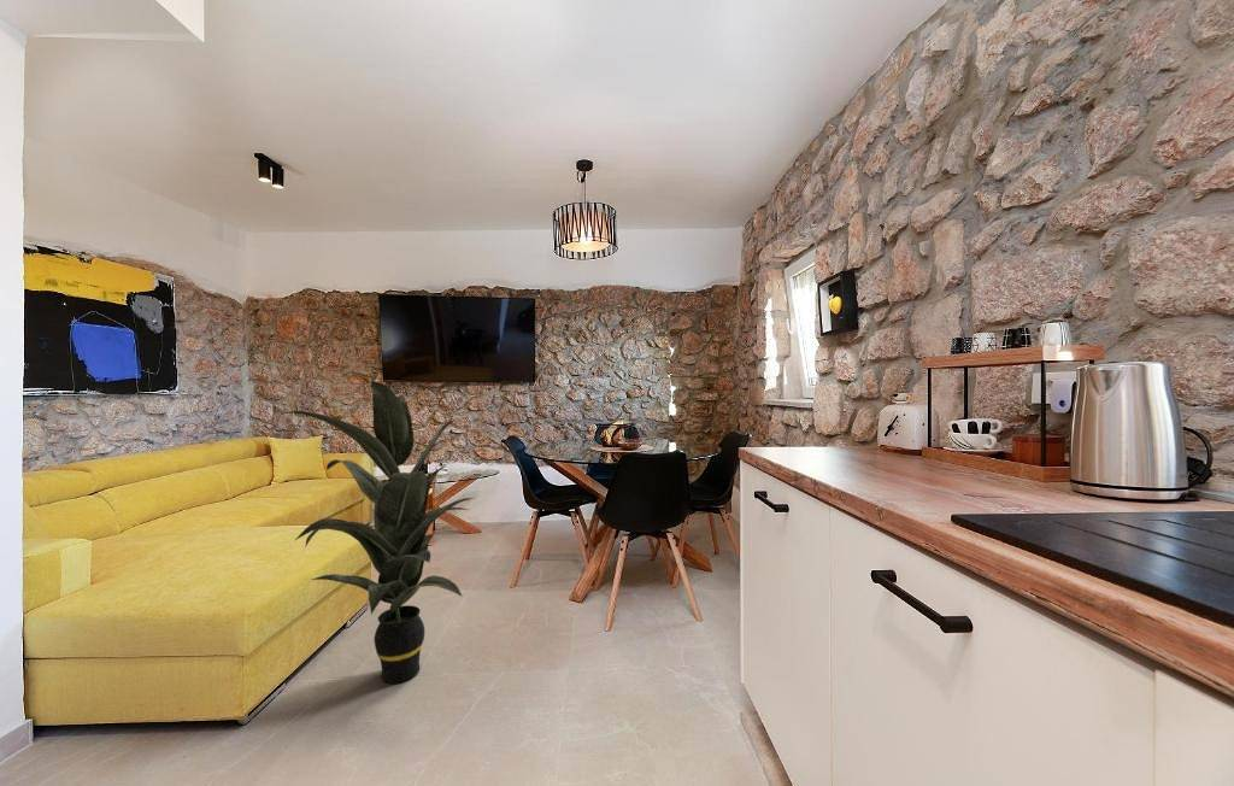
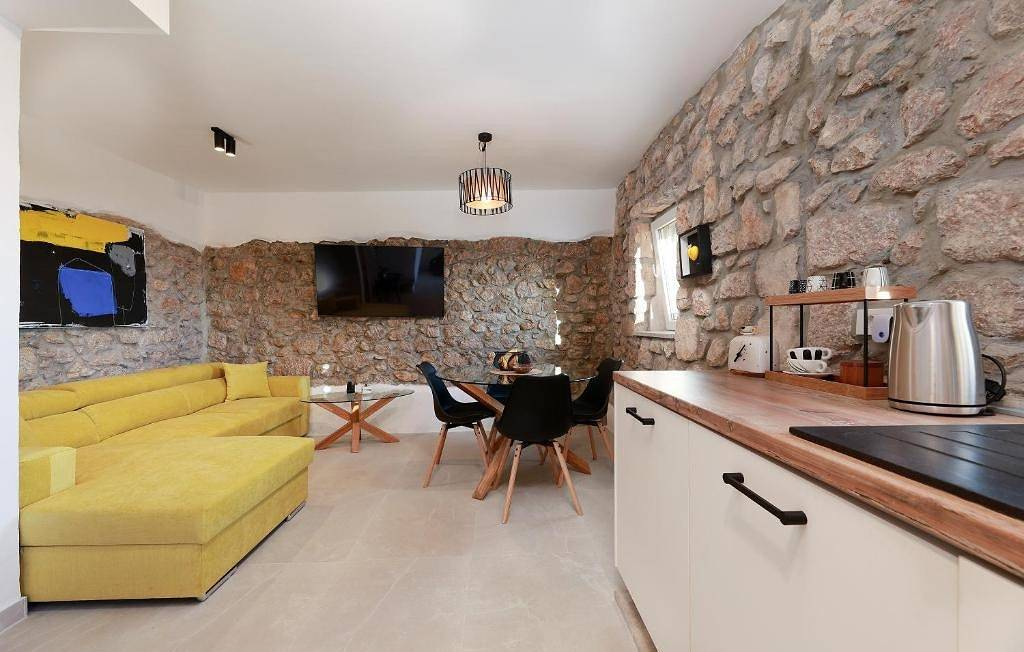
- indoor plant [277,380,475,685]
